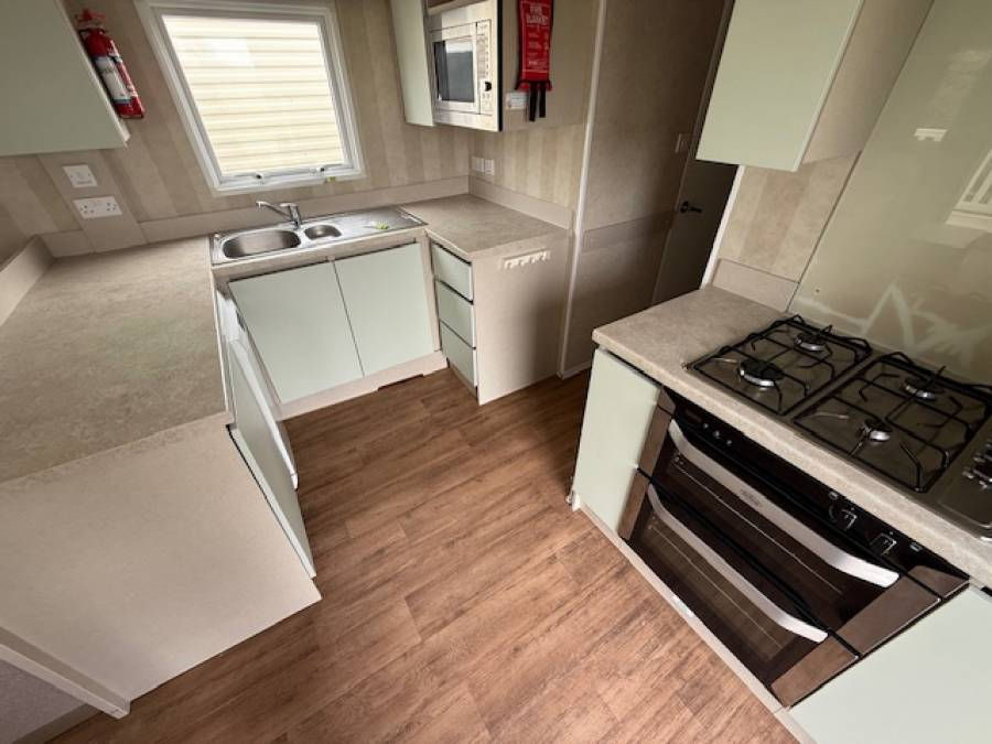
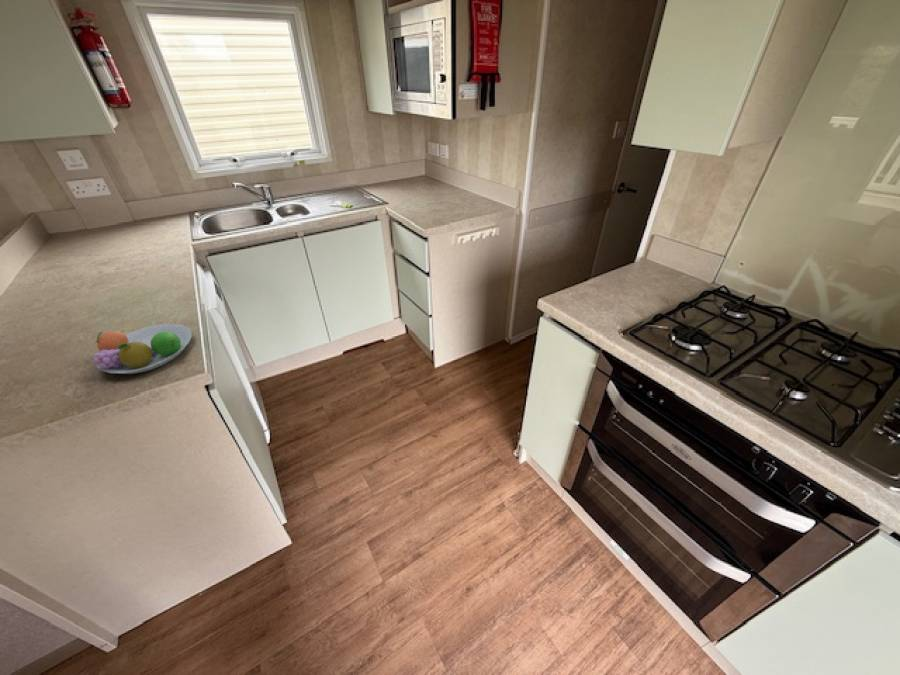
+ fruit bowl [92,323,193,375]
